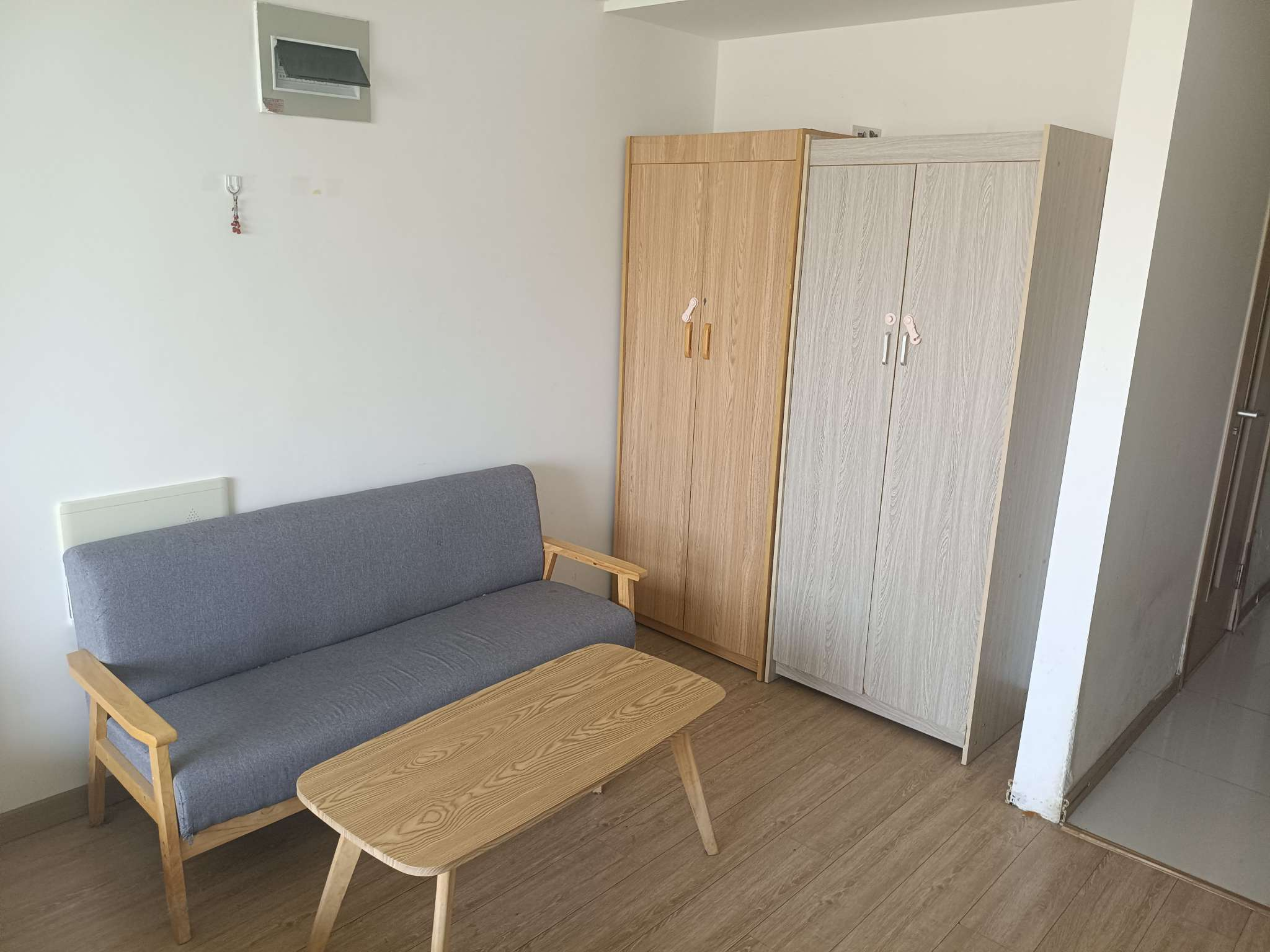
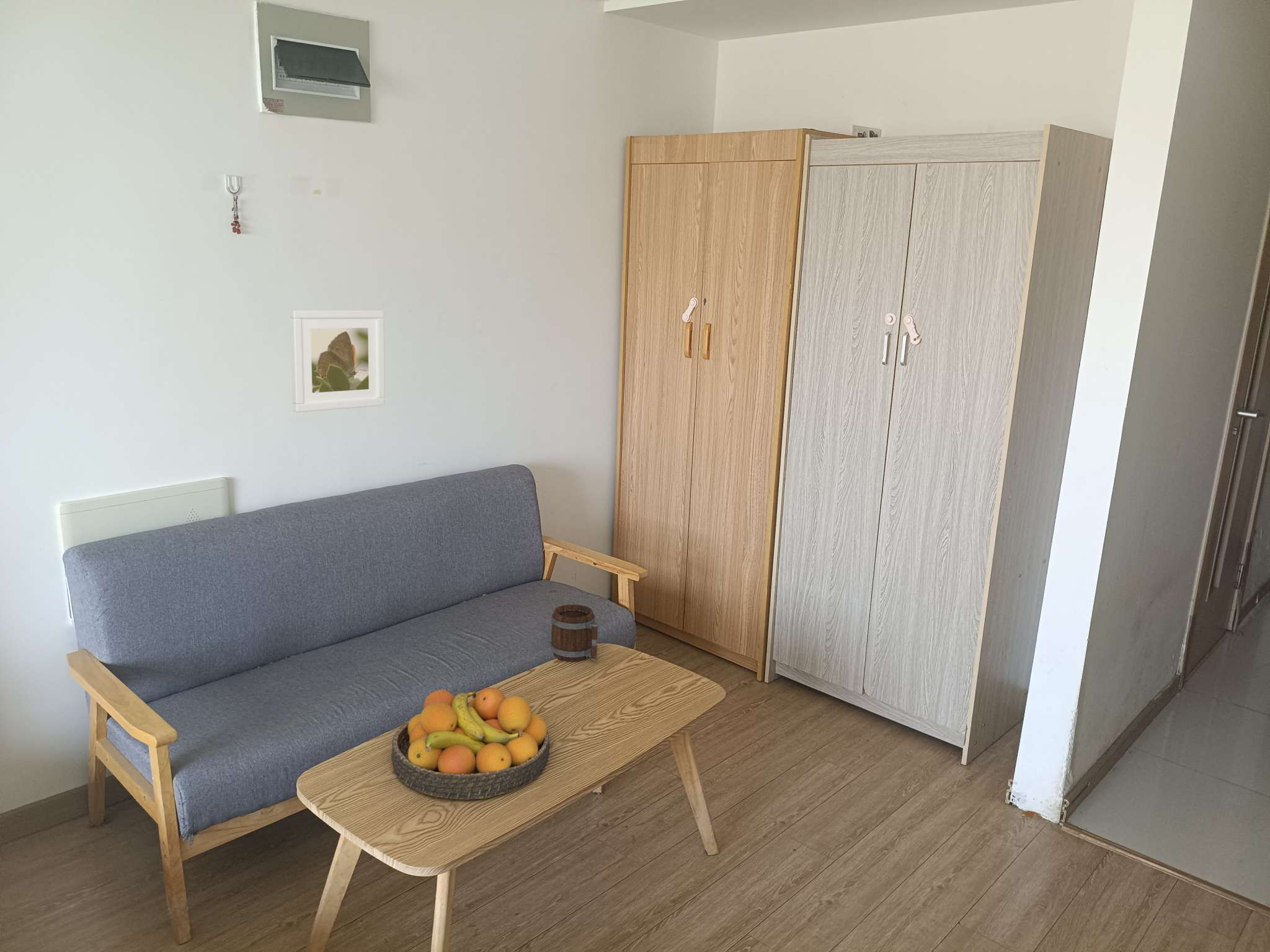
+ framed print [290,309,385,413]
+ fruit bowl [391,687,551,800]
+ mug [550,604,598,662]
